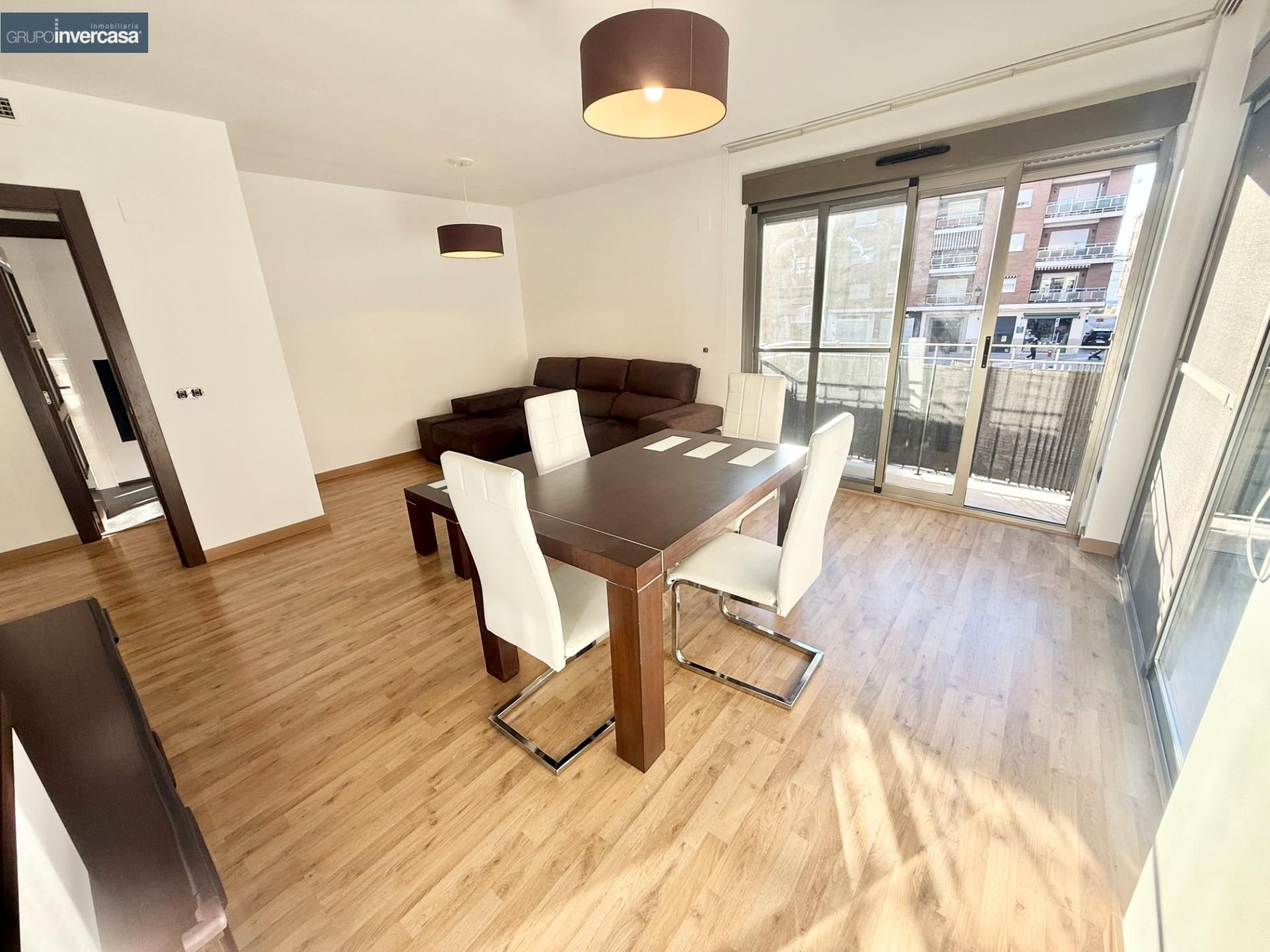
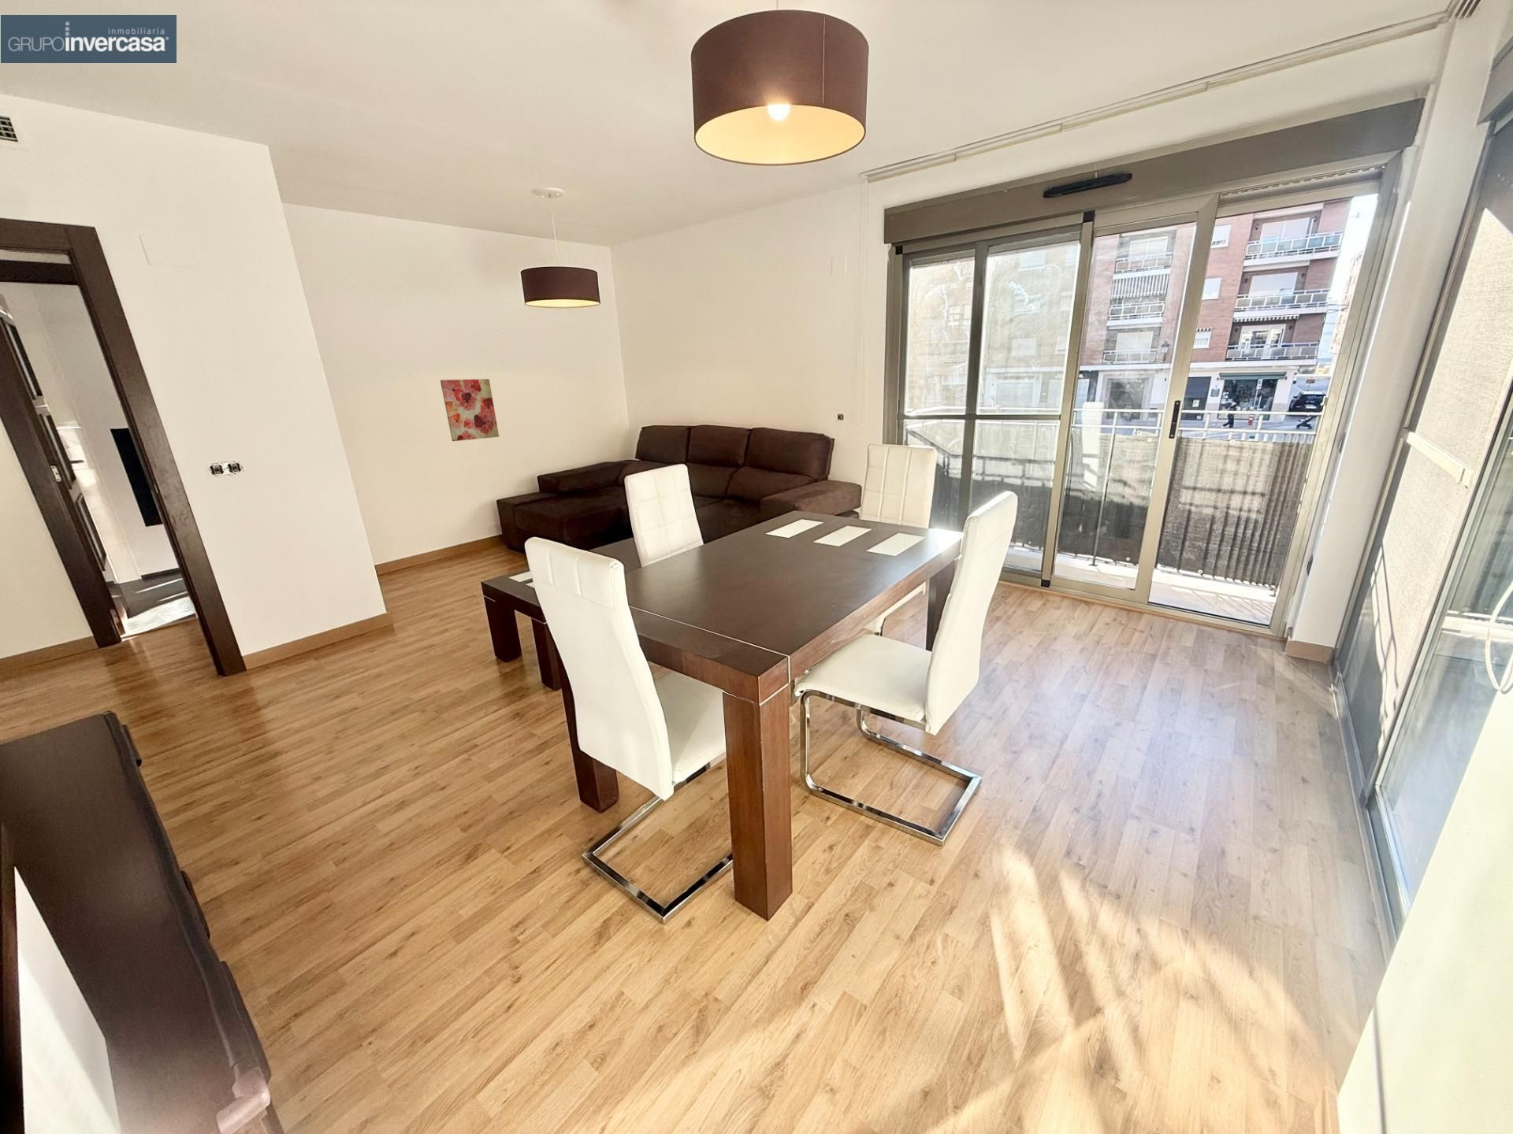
+ wall art [440,378,499,442]
